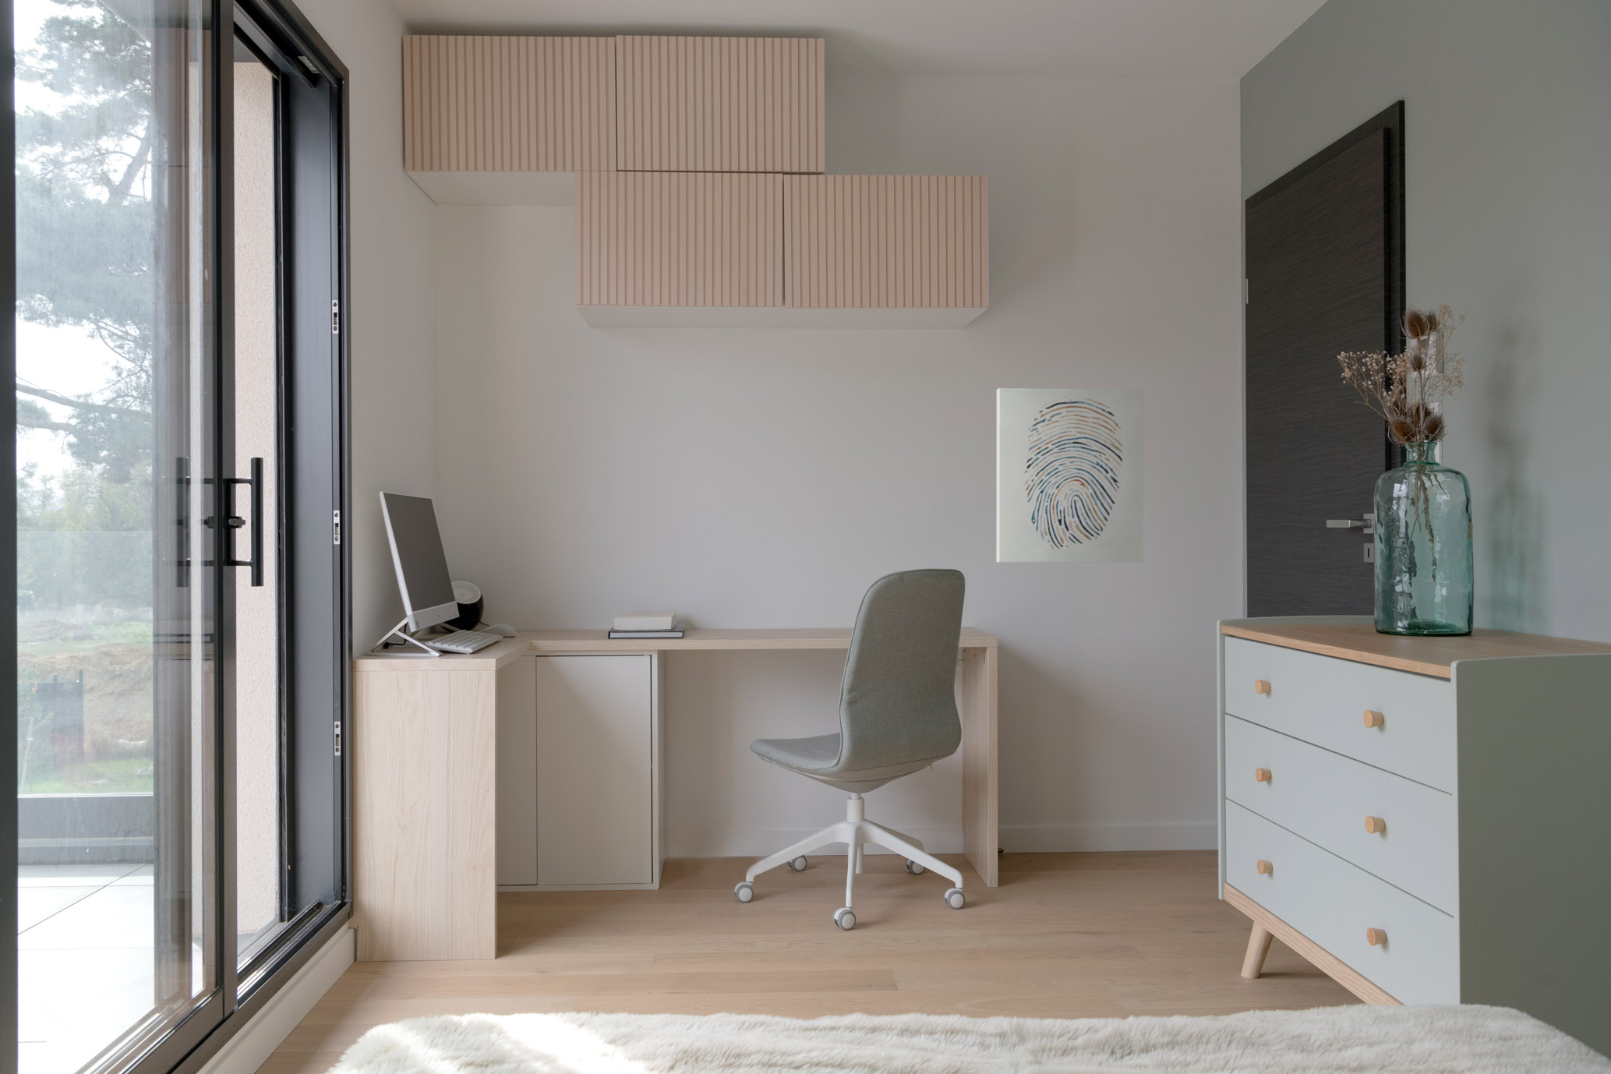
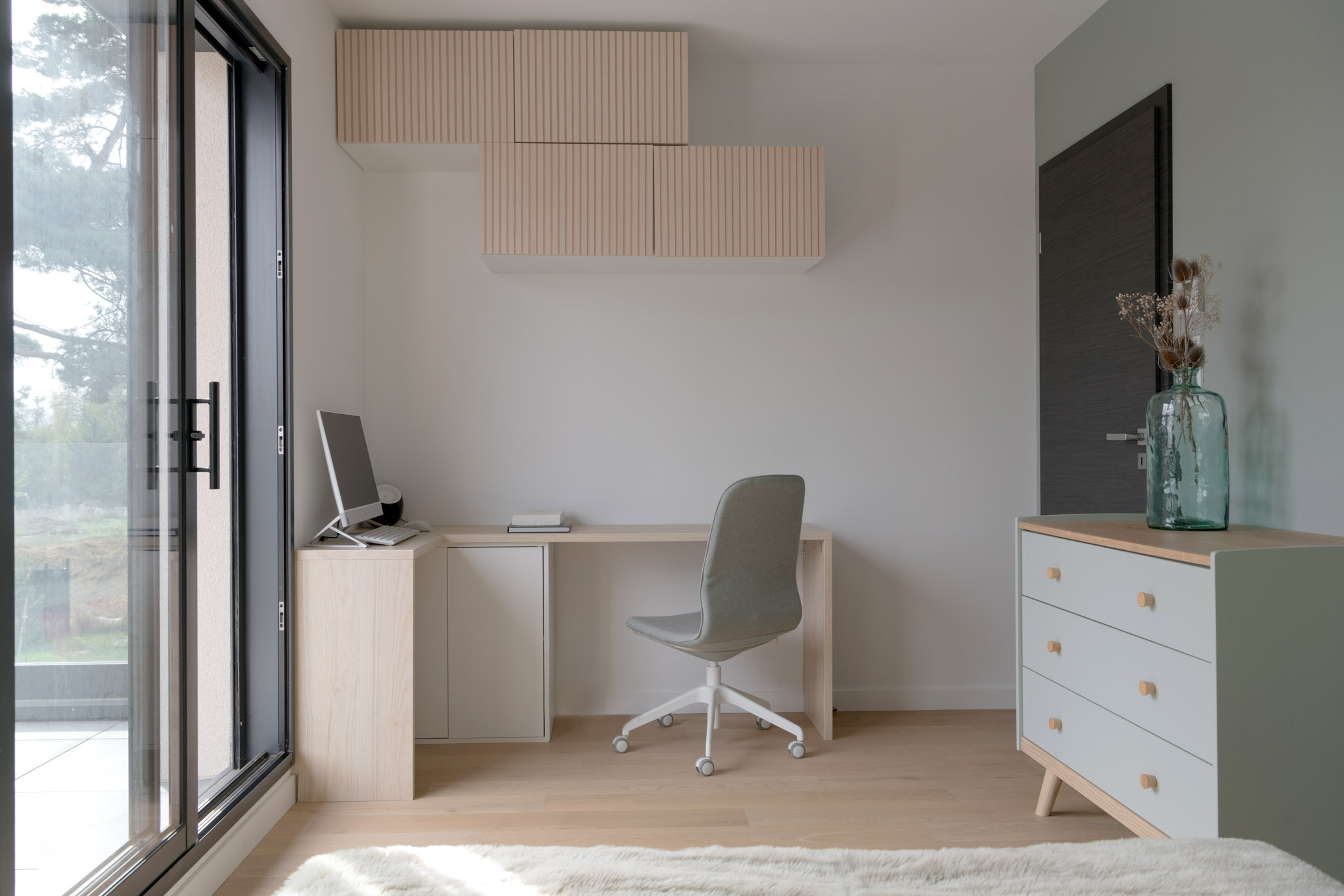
- wall art [996,387,1144,562]
